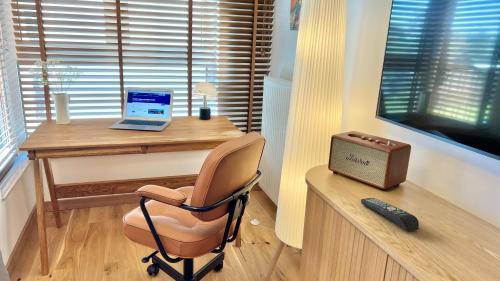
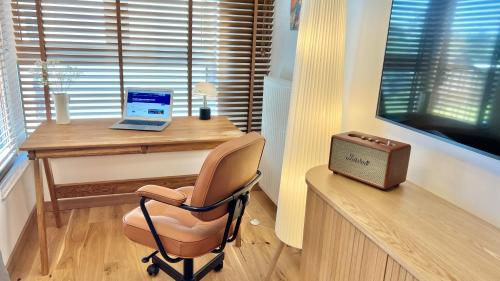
- remote control [360,197,420,232]
